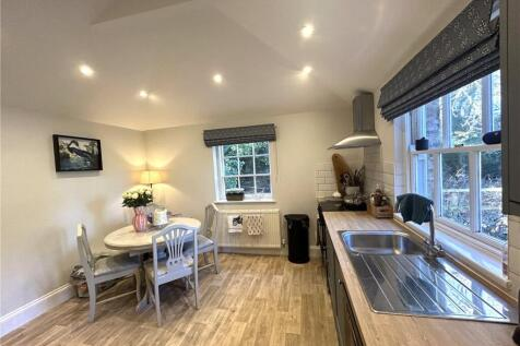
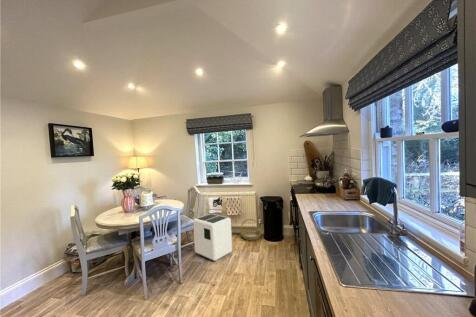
+ basket [239,218,263,241]
+ air purifier [192,213,233,261]
